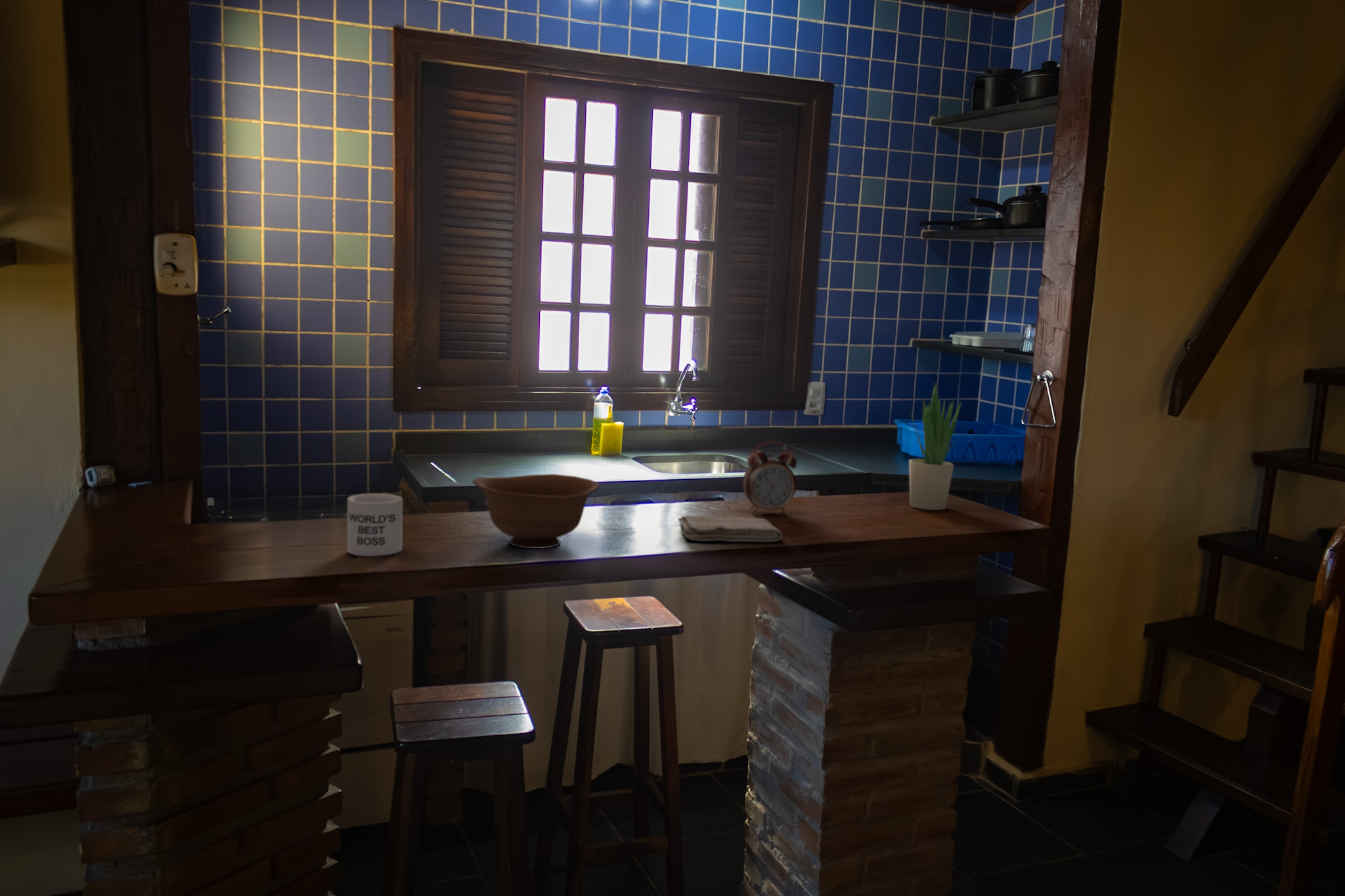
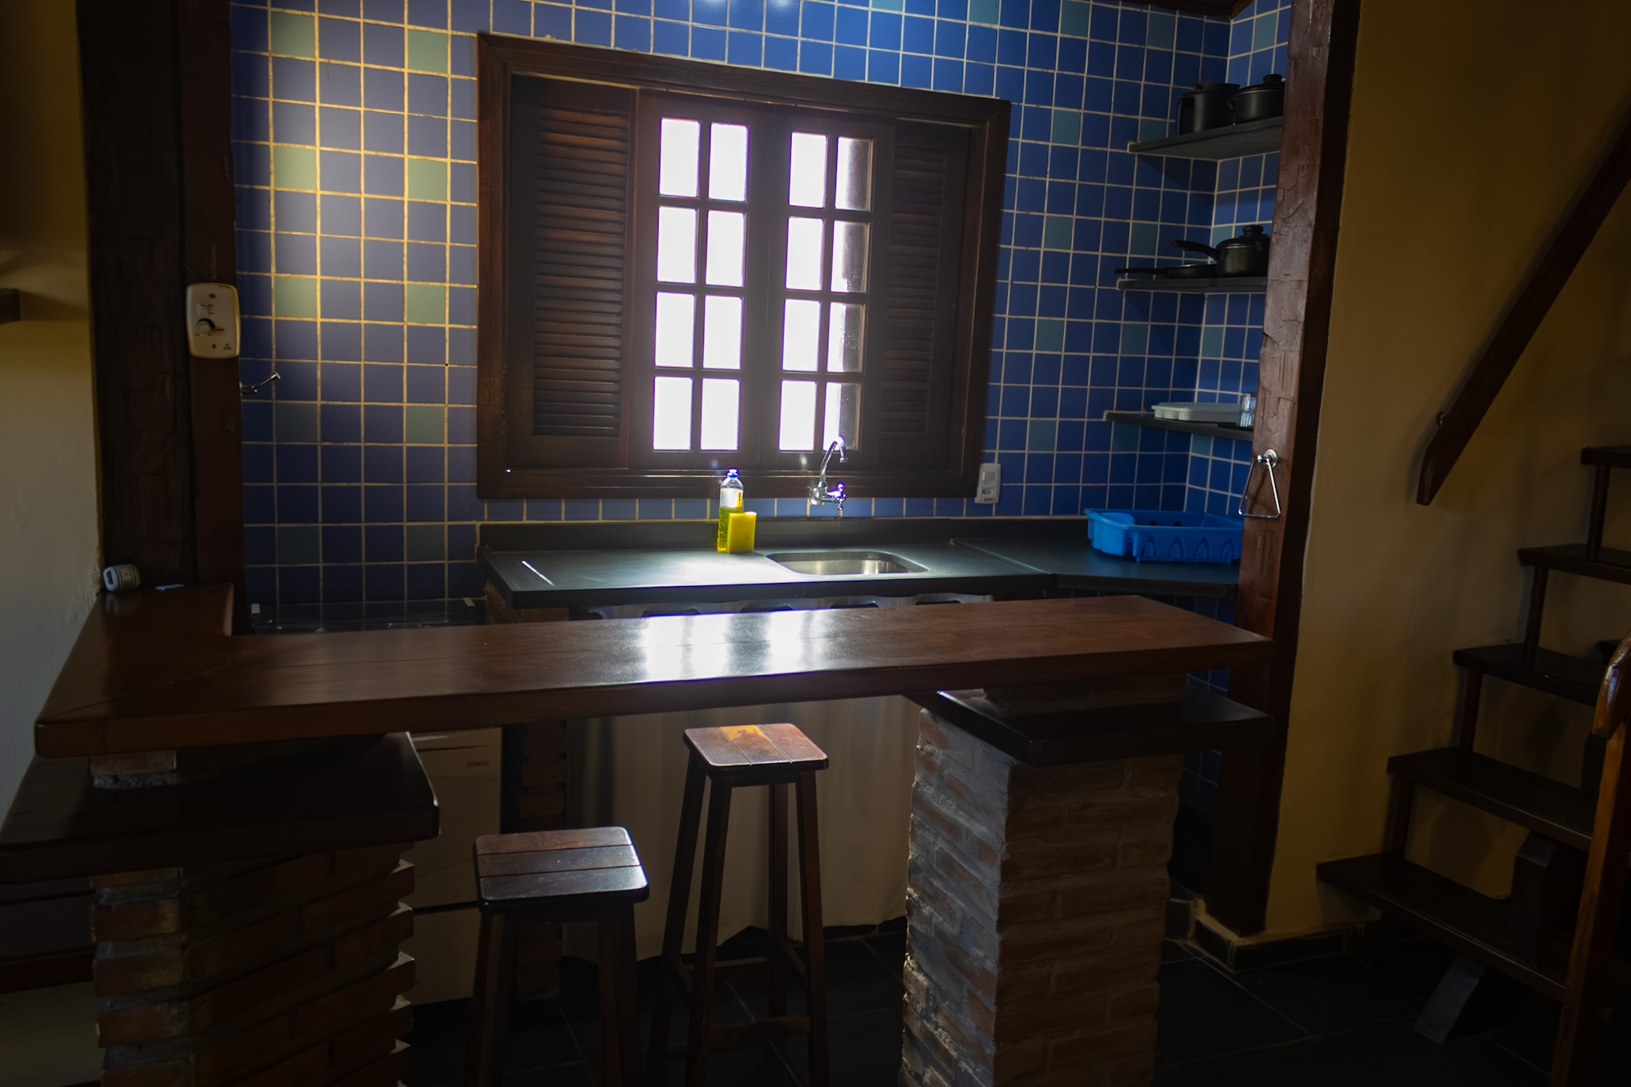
- mug [346,493,403,557]
- bowl [472,473,600,549]
- washcloth [677,515,783,543]
- alarm clock [742,440,798,515]
- potted plant [908,381,962,511]
